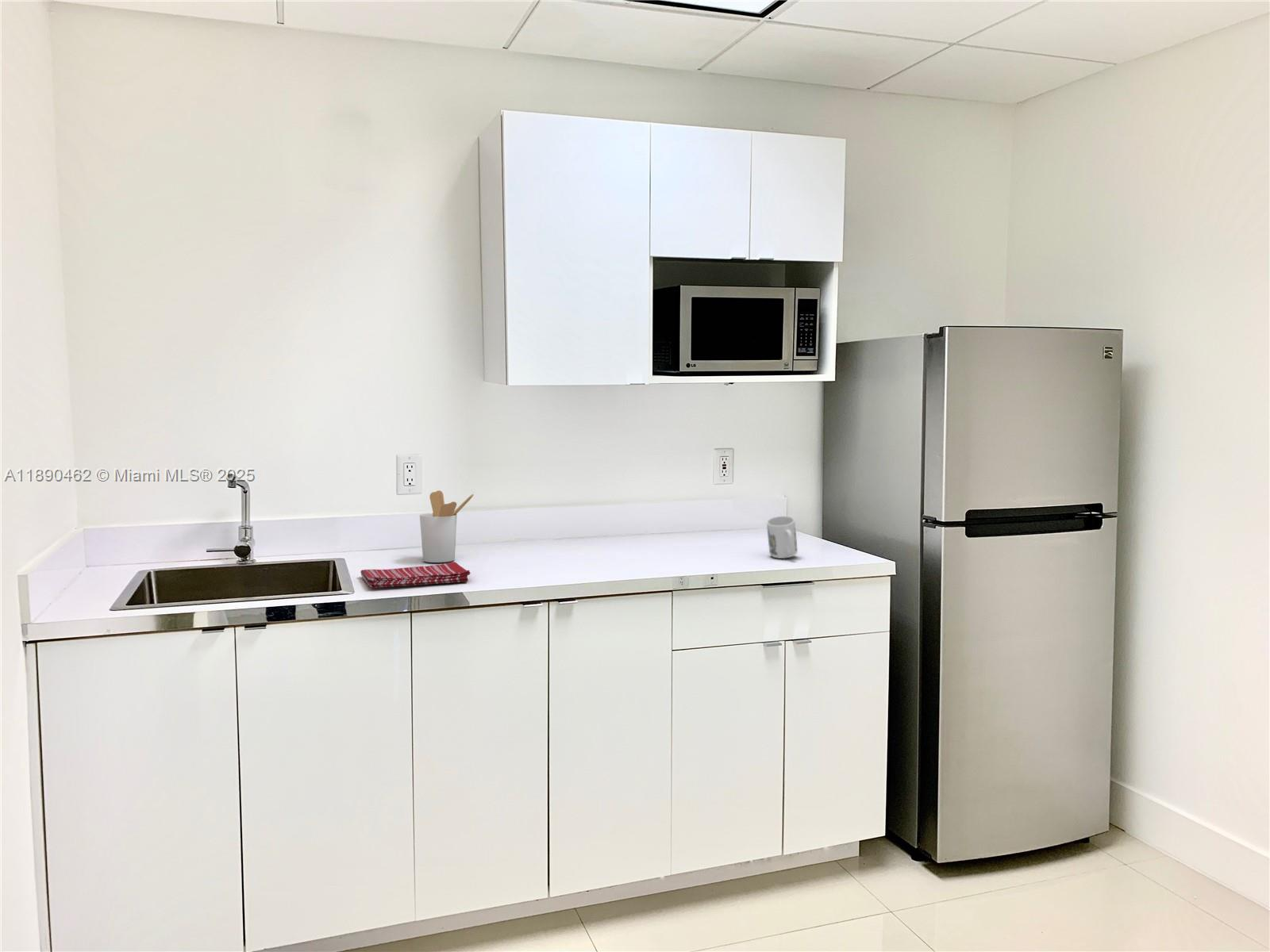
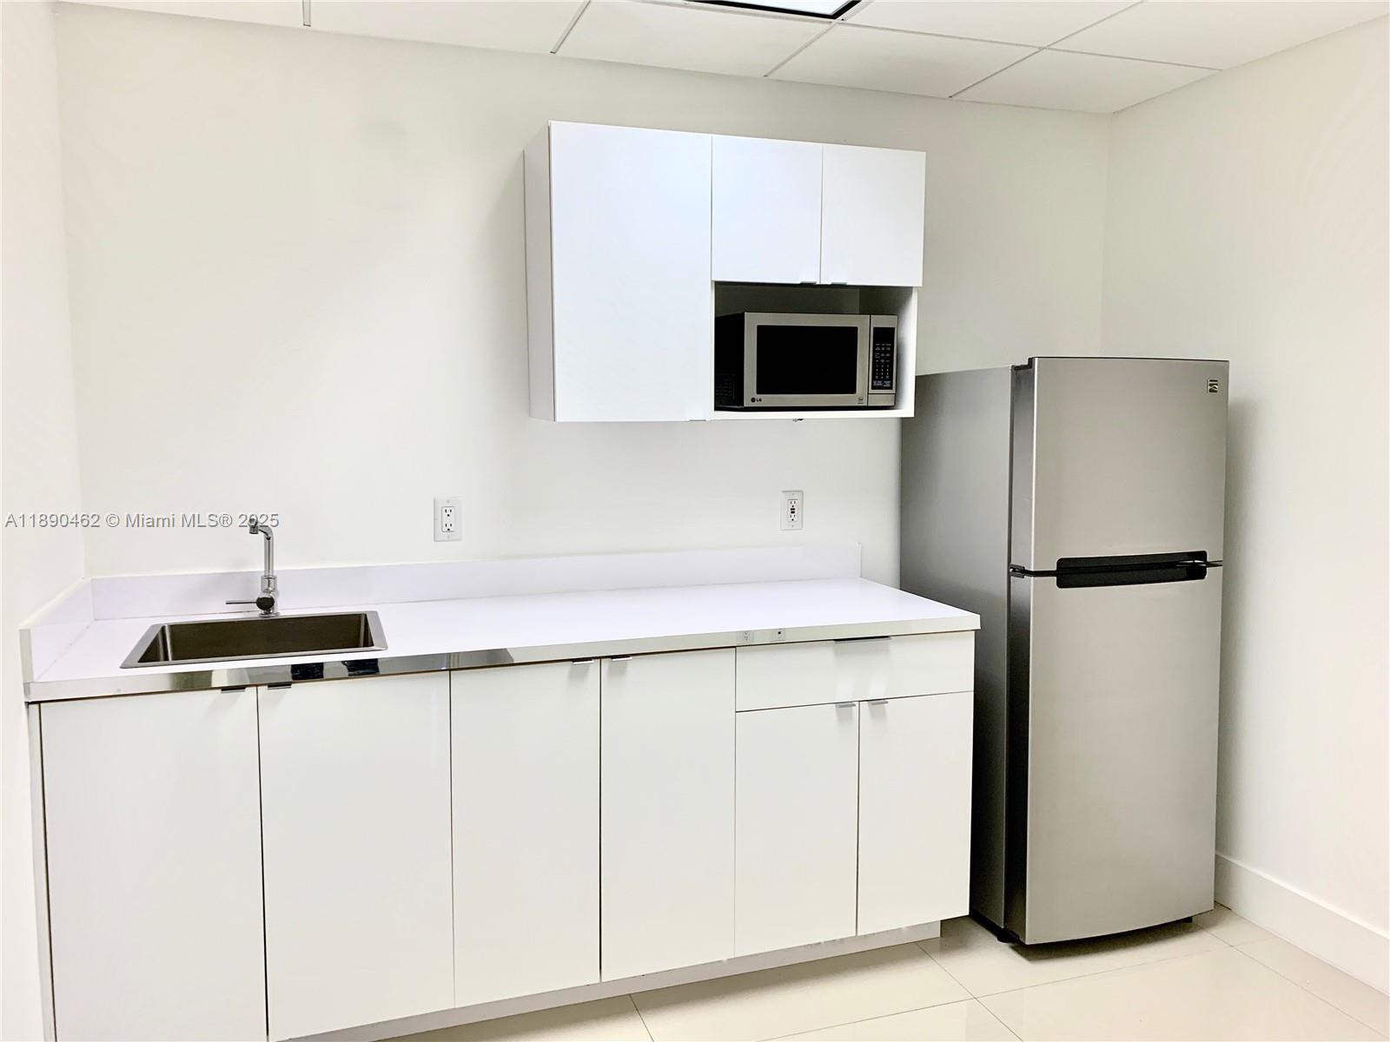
- mug [766,516,799,559]
- dish towel [360,561,471,589]
- utensil holder [419,490,475,563]
